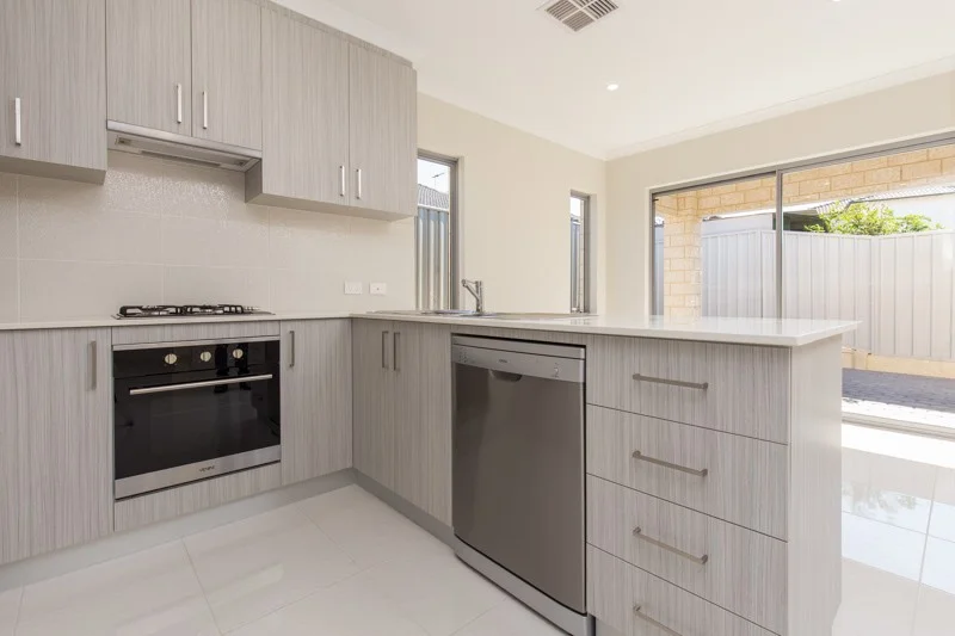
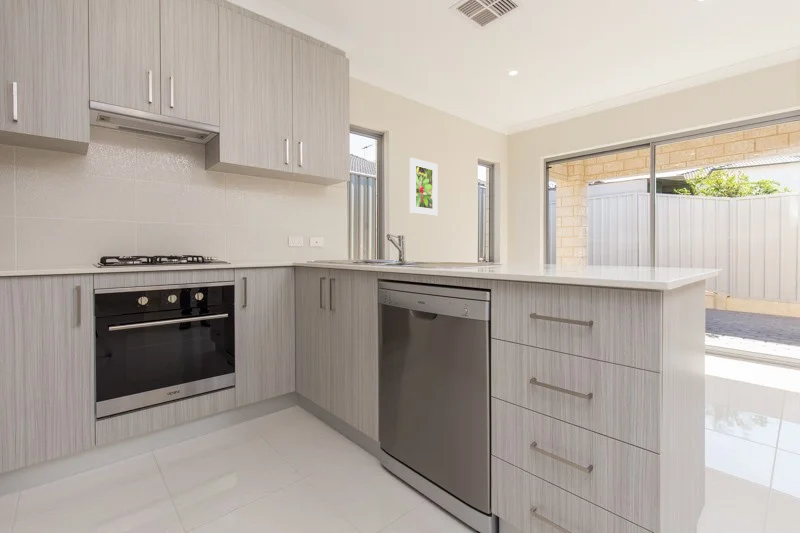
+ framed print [409,157,438,217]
